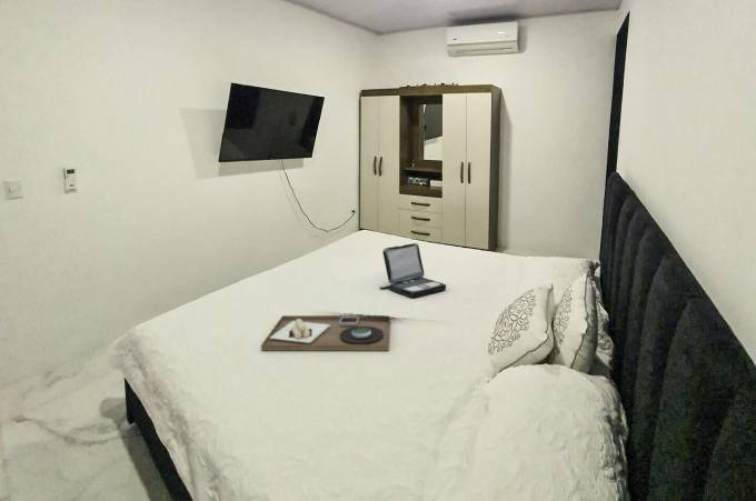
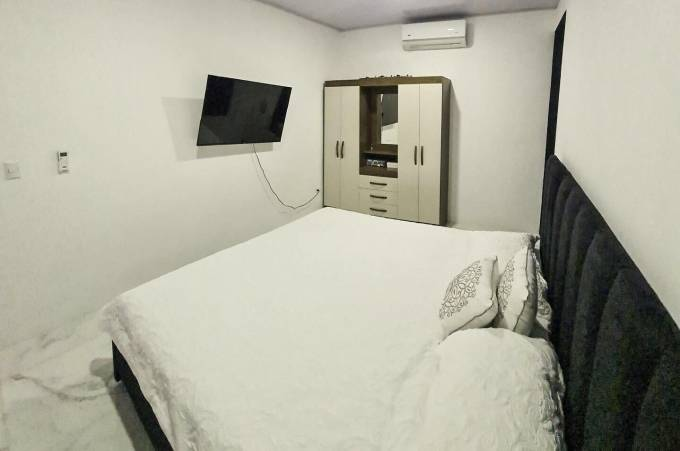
- platter [260,314,391,352]
- laptop [379,242,447,299]
